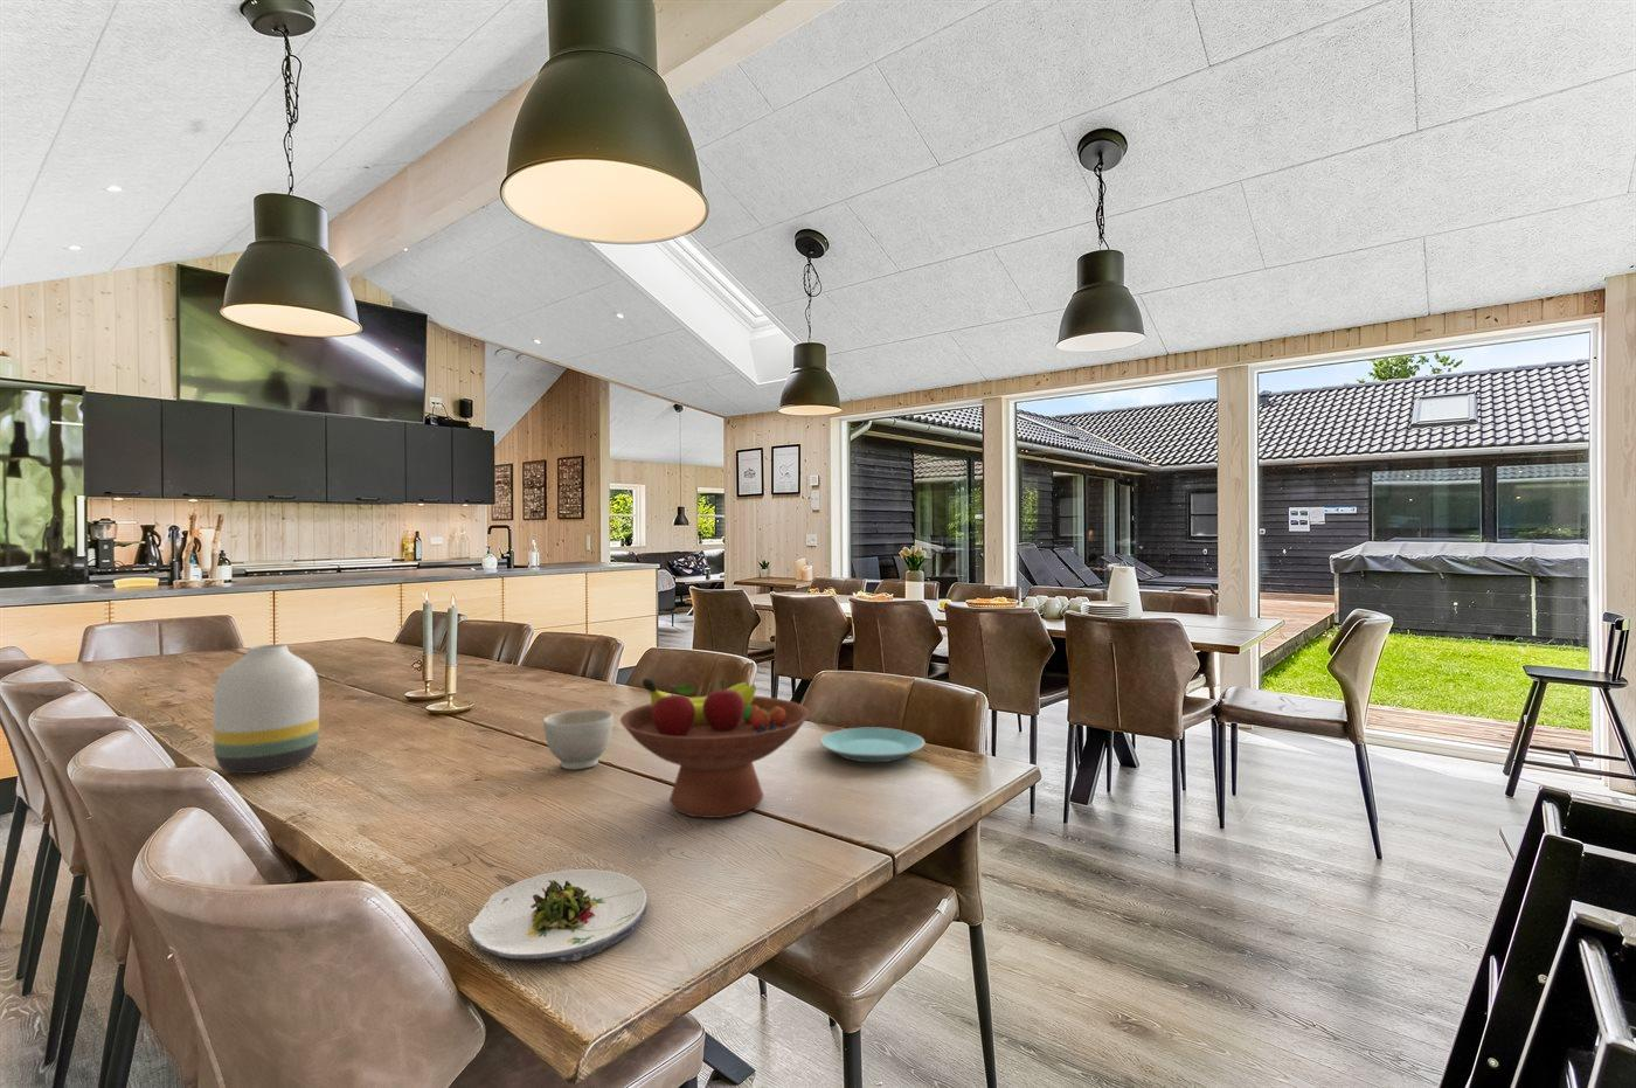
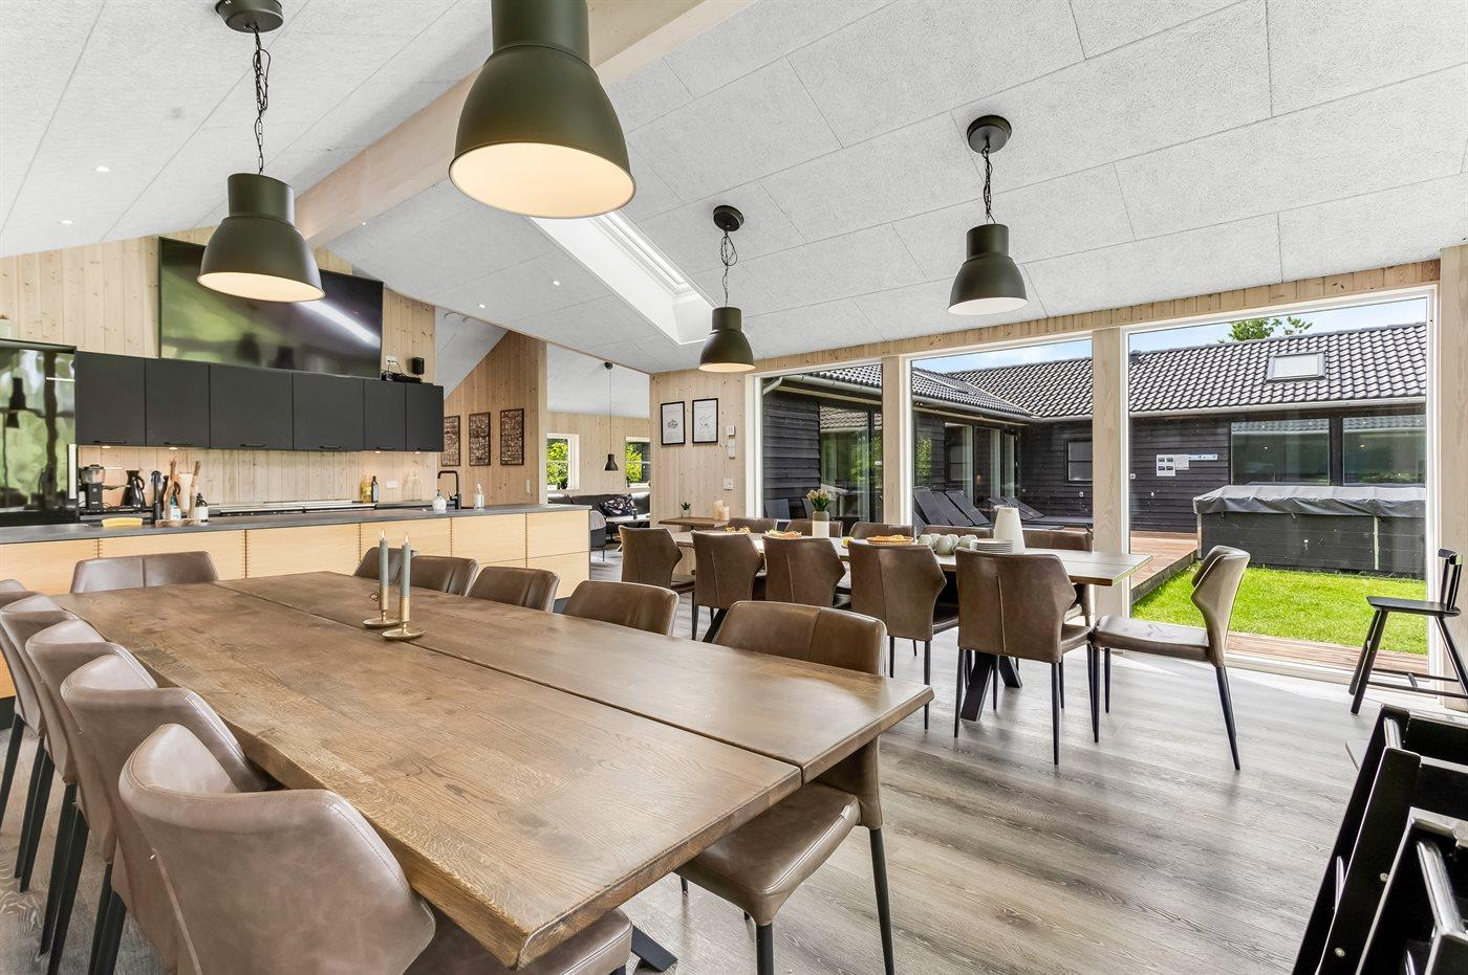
- vase [211,642,320,775]
- bowl [543,708,614,770]
- fruit bowl [619,678,811,820]
- plate [819,726,926,763]
- salad plate [467,868,648,963]
